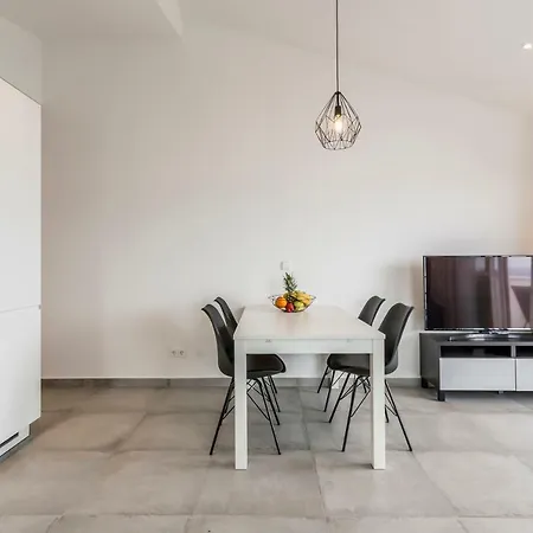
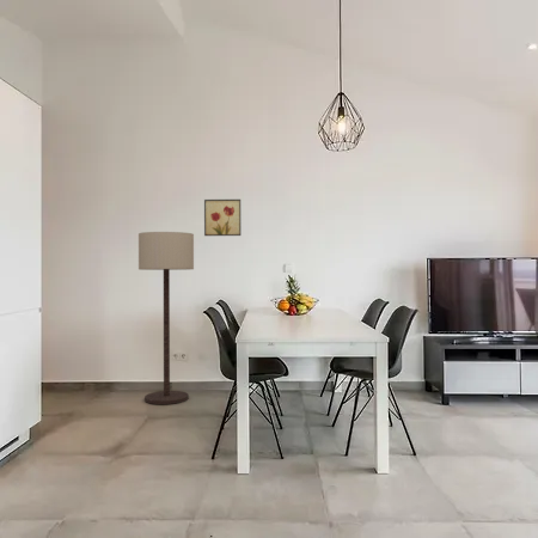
+ floor lamp [137,231,195,405]
+ wall art [203,198,242,237]
